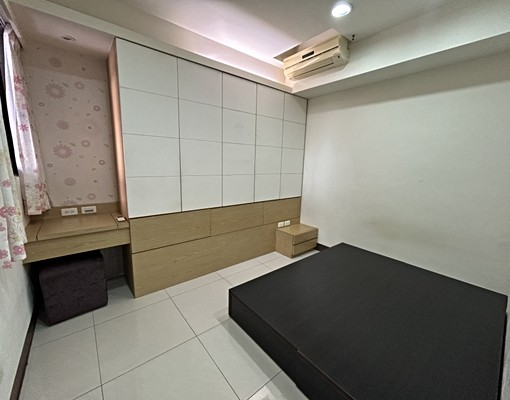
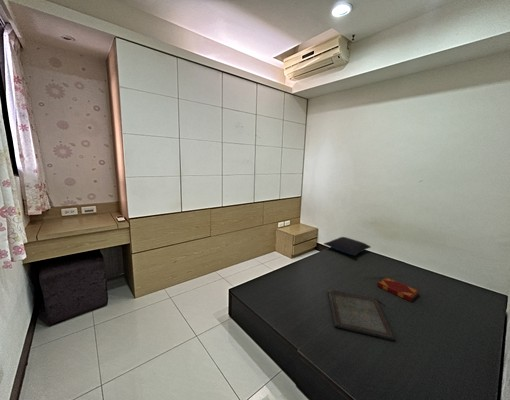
+ pillow [323,236,372,256]
+ hardback book [376,276,420,303]
+ serving tray [327,289,396,341]
